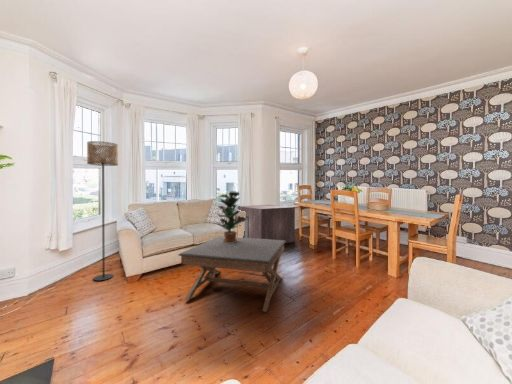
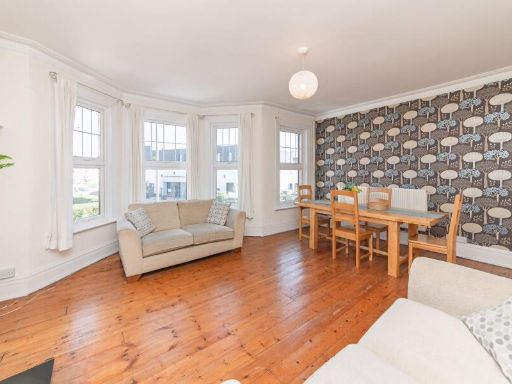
- coffee table [178,235,286,313]
- potted plant [214,190,246,243]
- storage cabinet [237,204,296,244]
- floor lamp [86,140,119,282]
